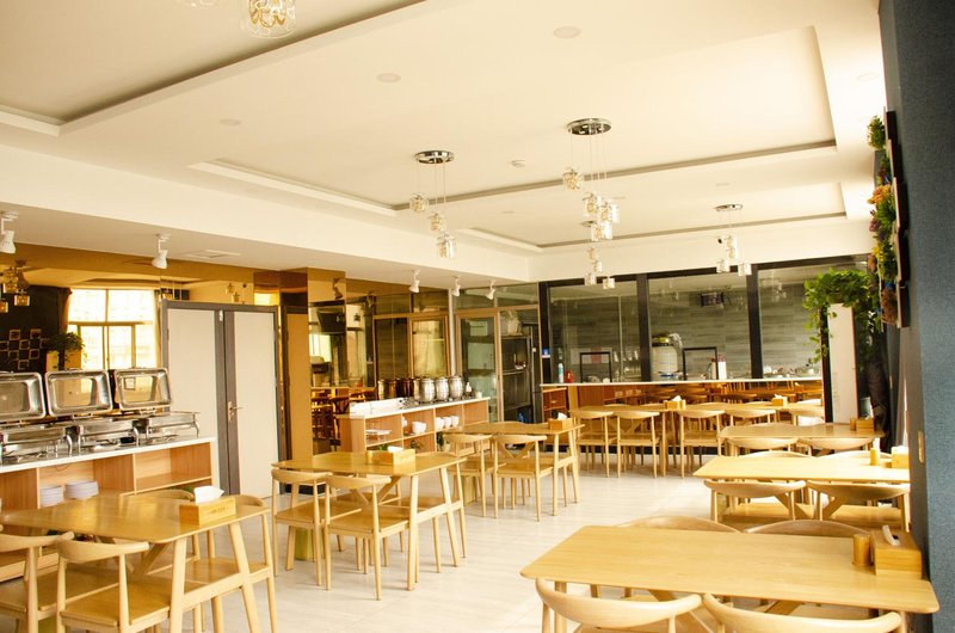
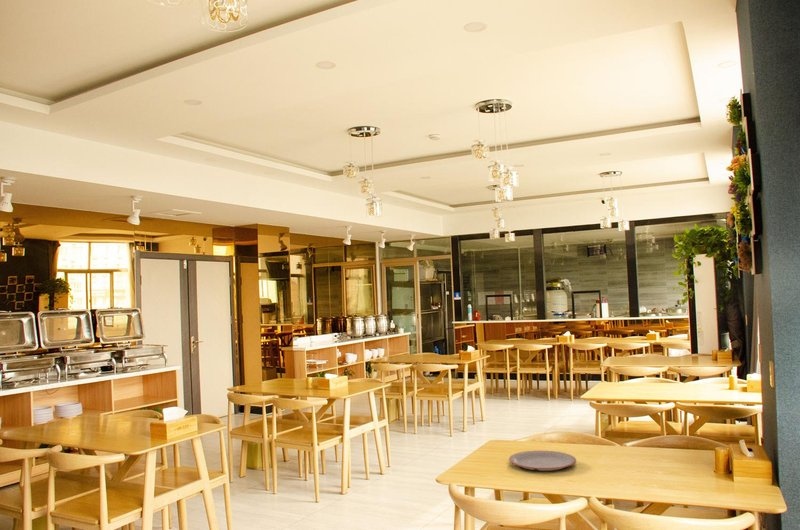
+ plate [508,450,577,472]
